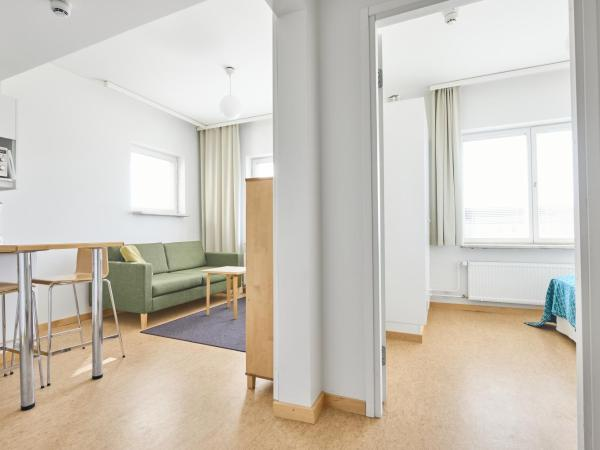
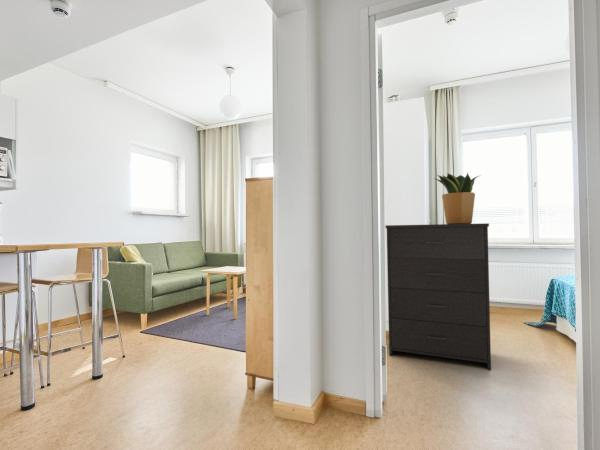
+ dresser [385,222,492,371]
+ potted plant [433,171,482,224]
